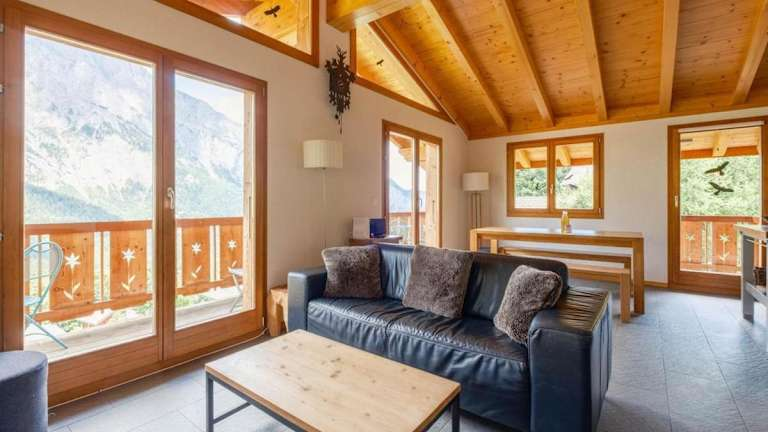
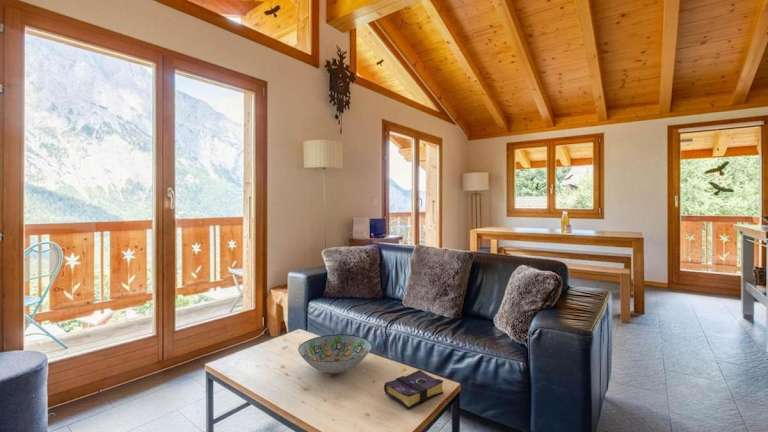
+ book [383,369,444,410]
+ decorative bowl [297,333,373,374]
